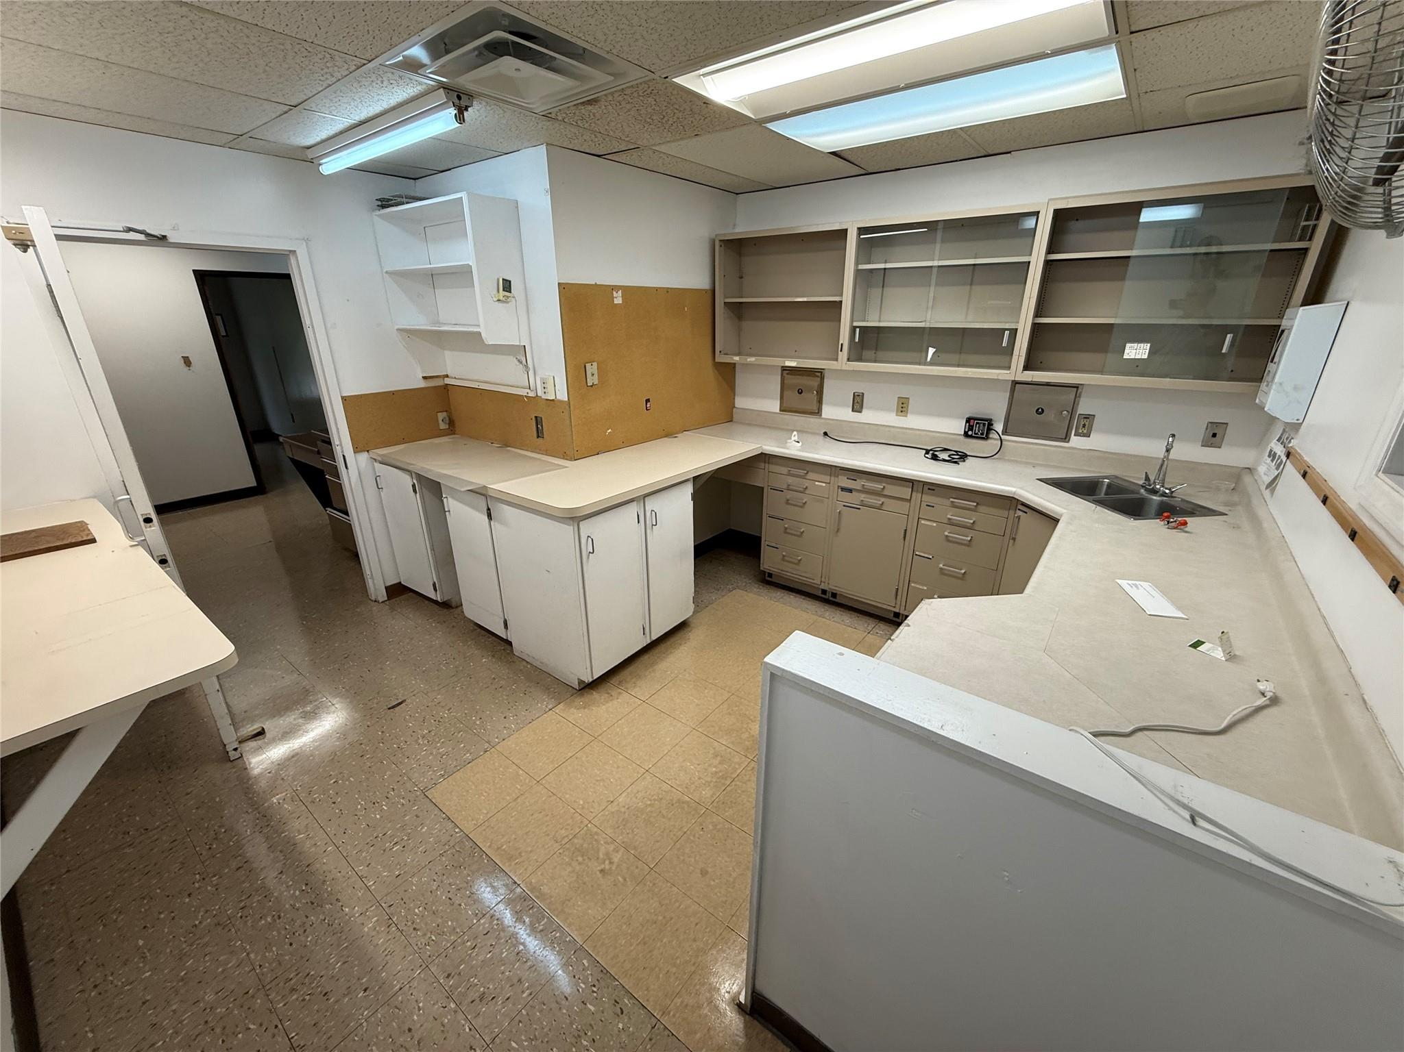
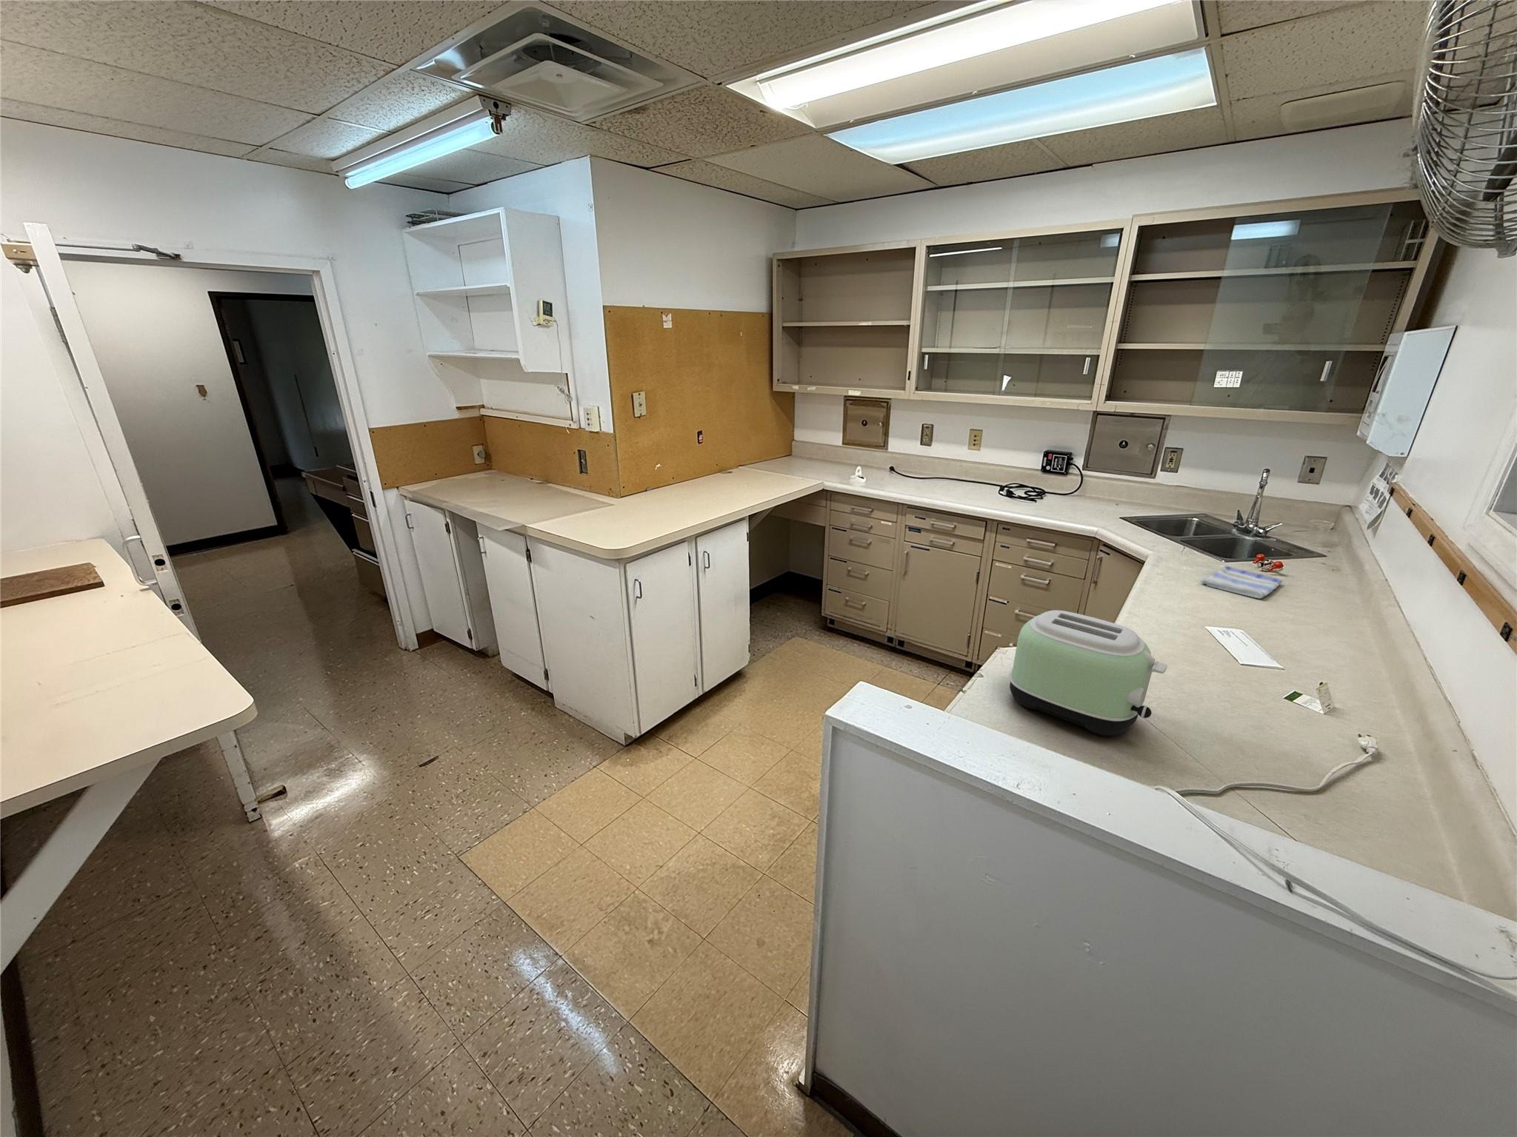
+ dish towel [1200,565,1283,600]
+ toaster [1009,609,1168,737]
